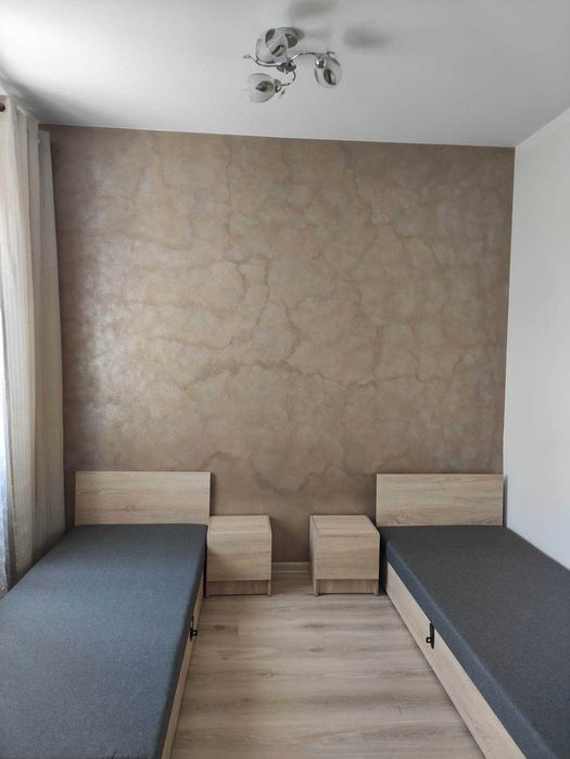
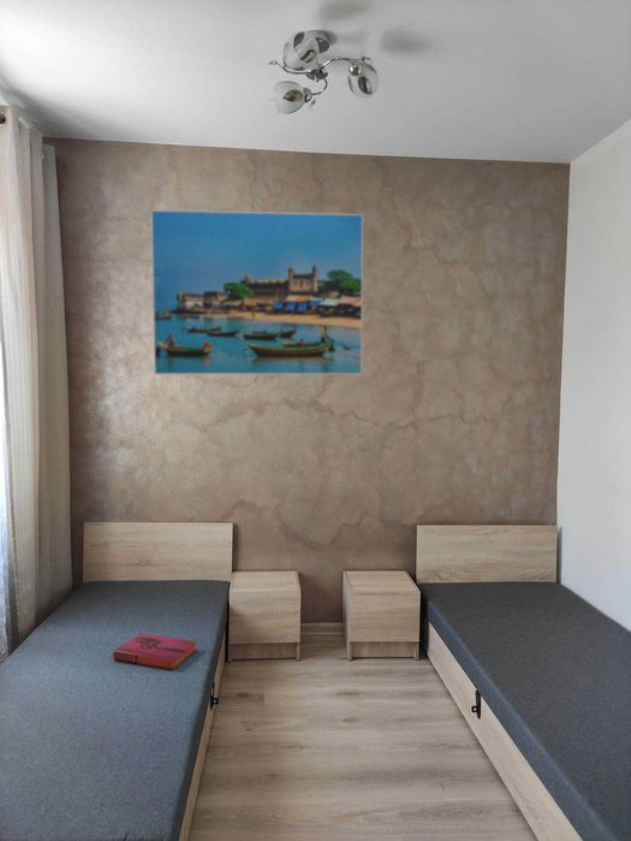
+ hardback book [112,632,197,670]
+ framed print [150,209,364,375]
